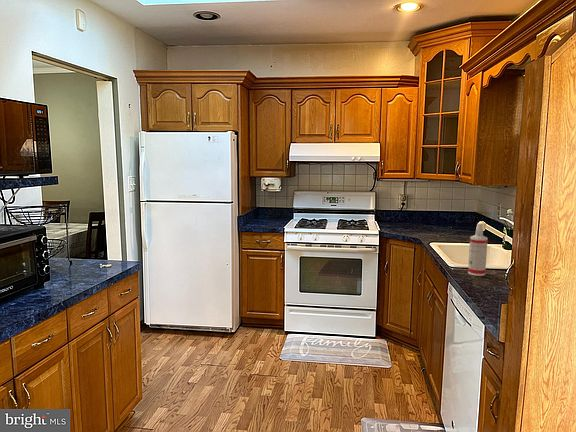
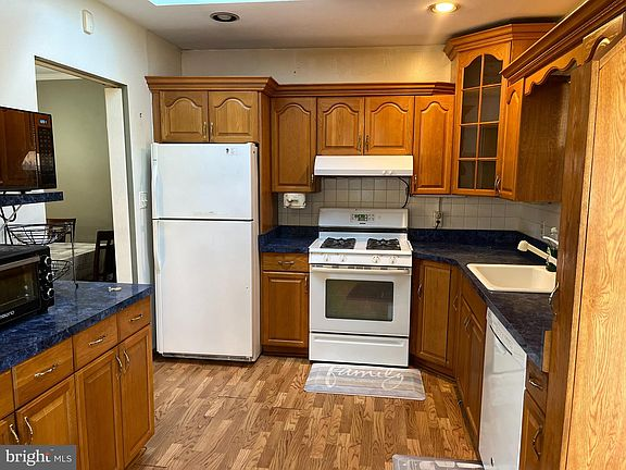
- spray bottle [467,223,489,277]
